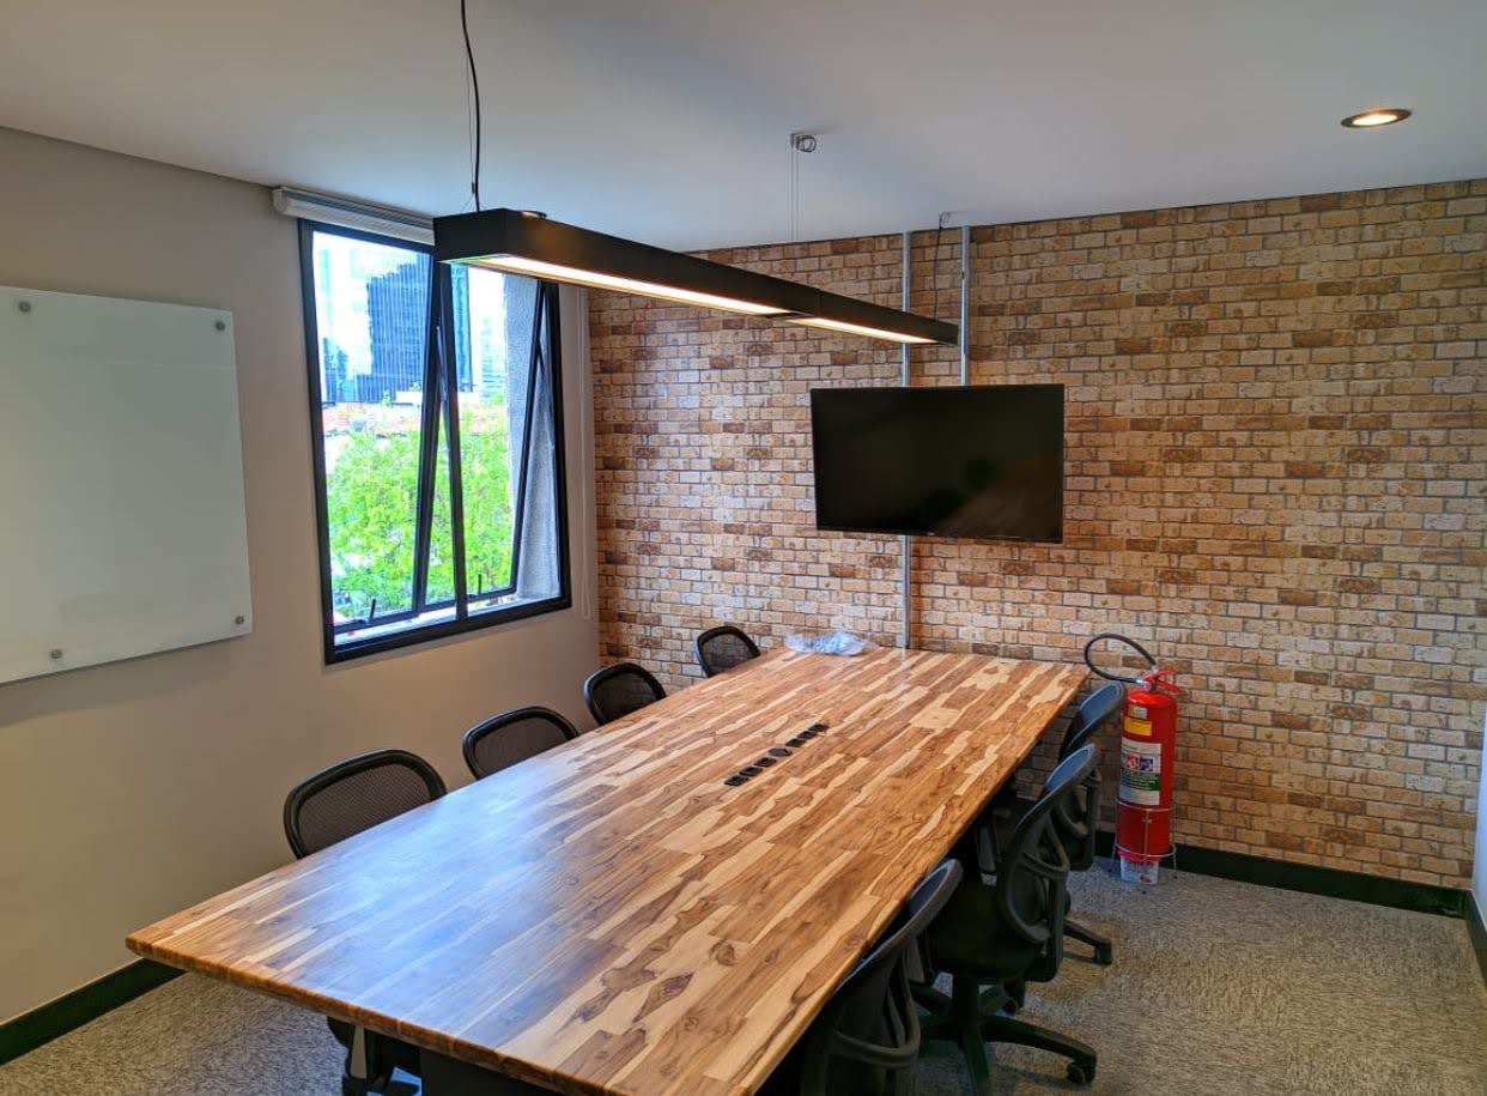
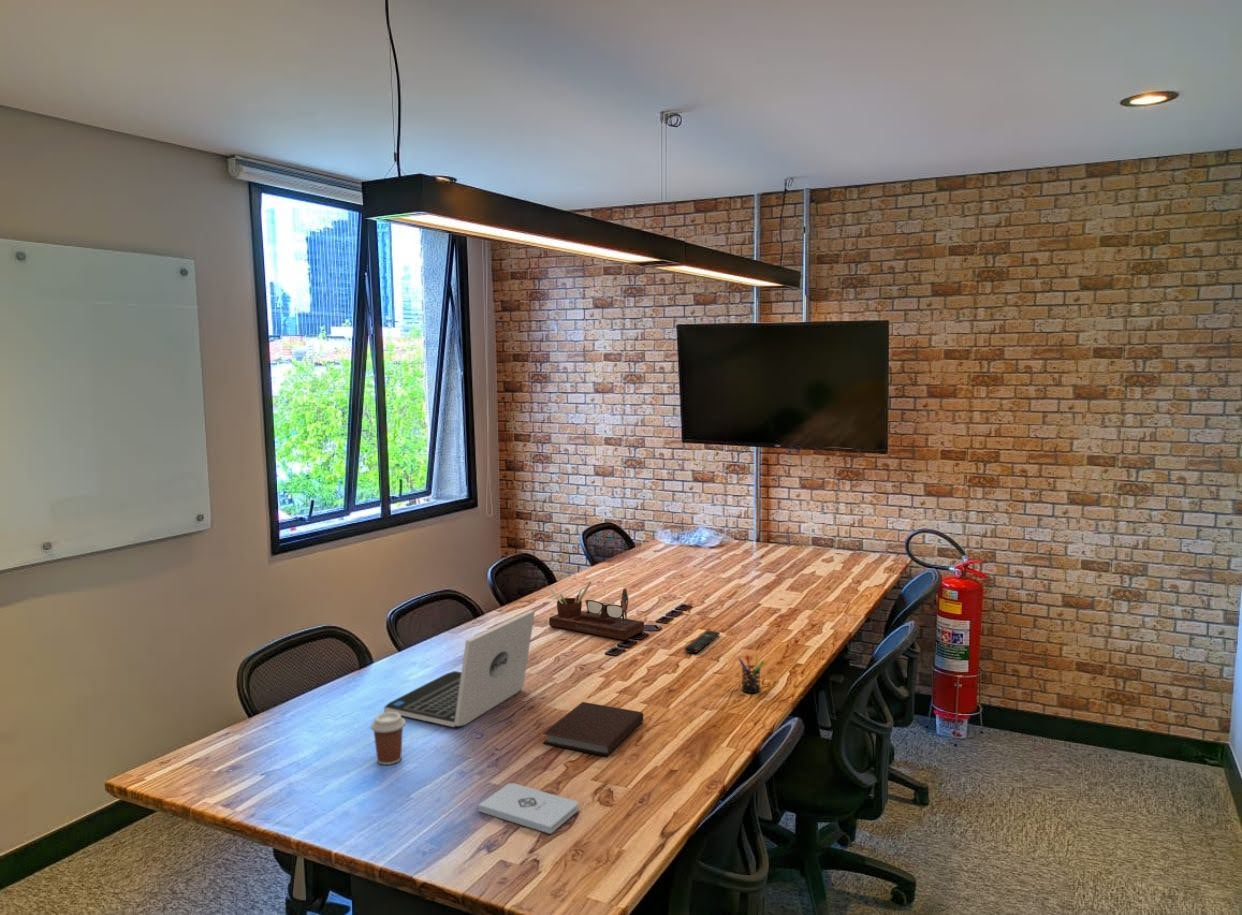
+ pen holder [737,653,765,694]
+ remote control [684,630,721,654]
+ desk organizer [548,580,645,641]
+ laptop [383,609,536,728]
+ notepad [477,782,579,835]
+ coffee cup [370,712,406,766]
+ notebook [542,701,644,757]
